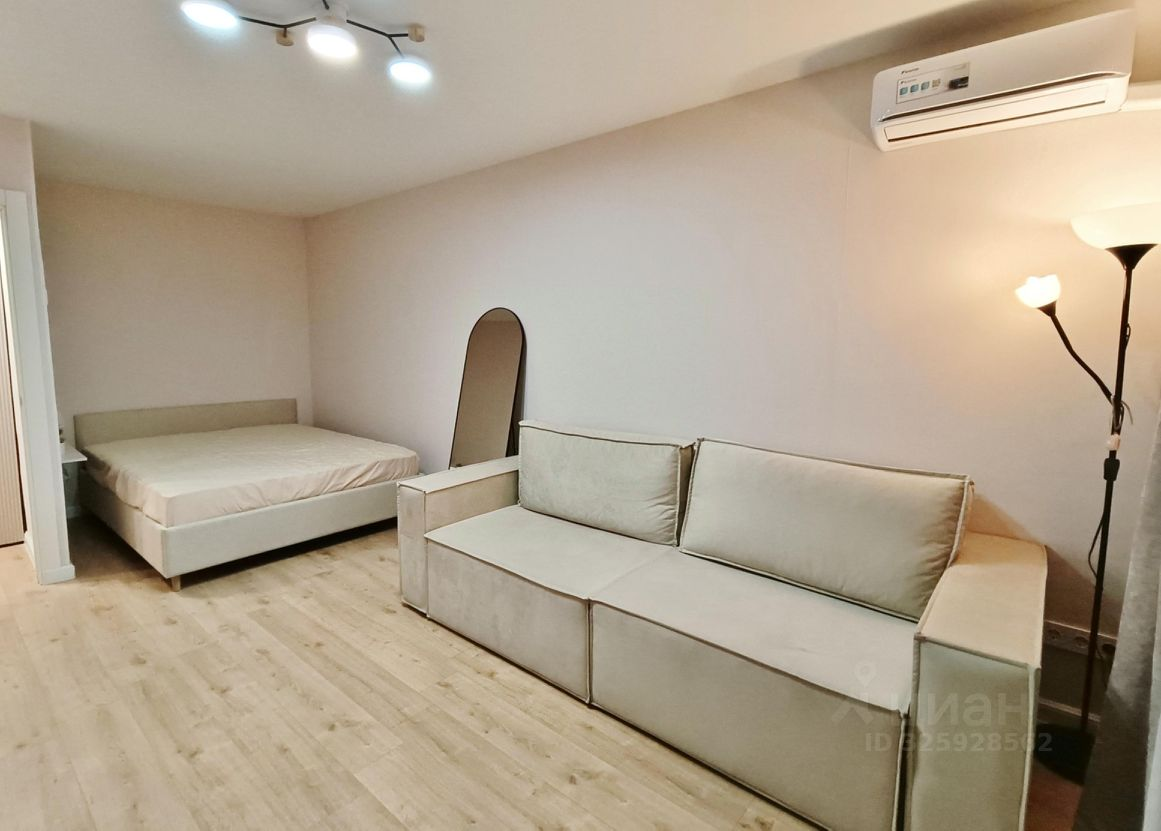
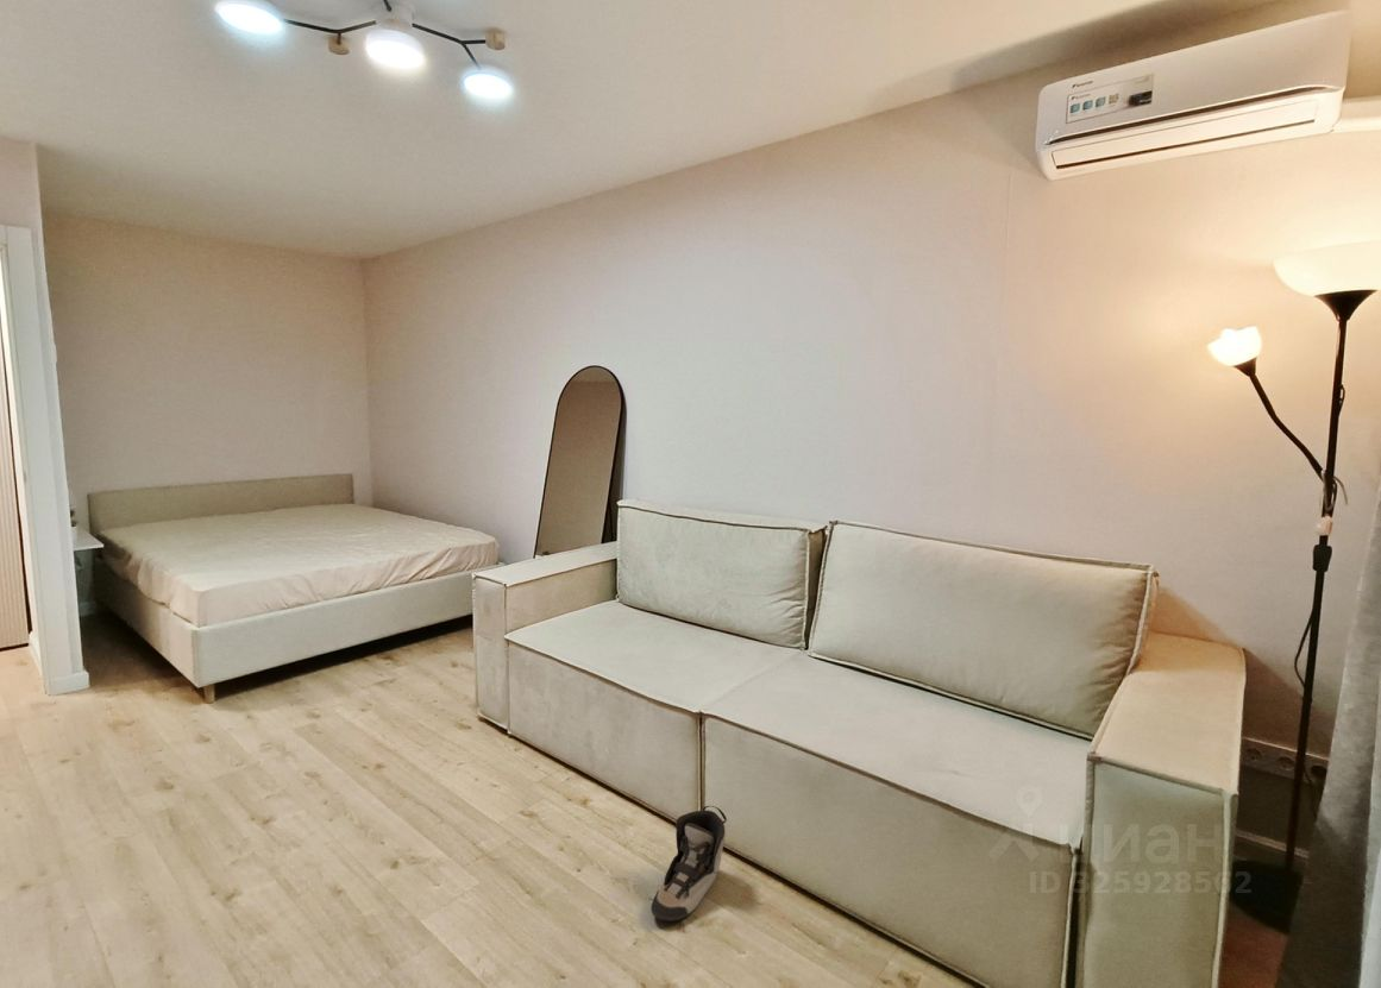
+ shoe [649,805,728,923]
